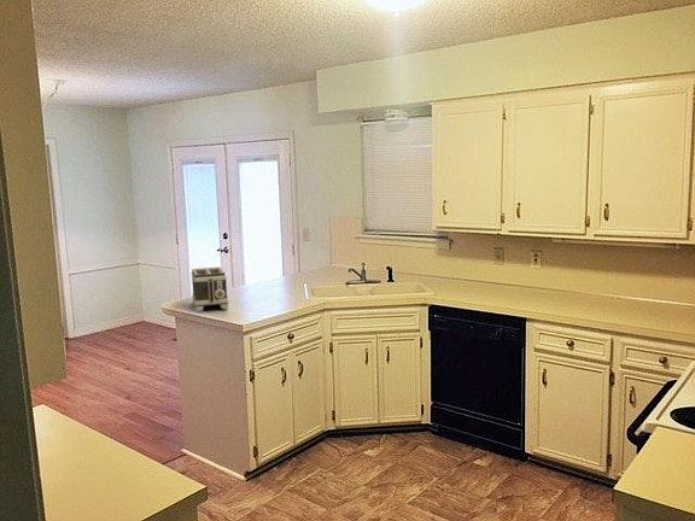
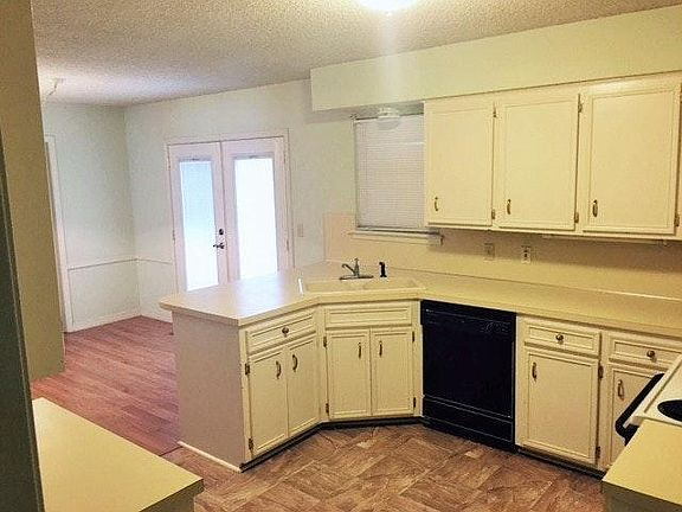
- toaster [191,265,229,312]
